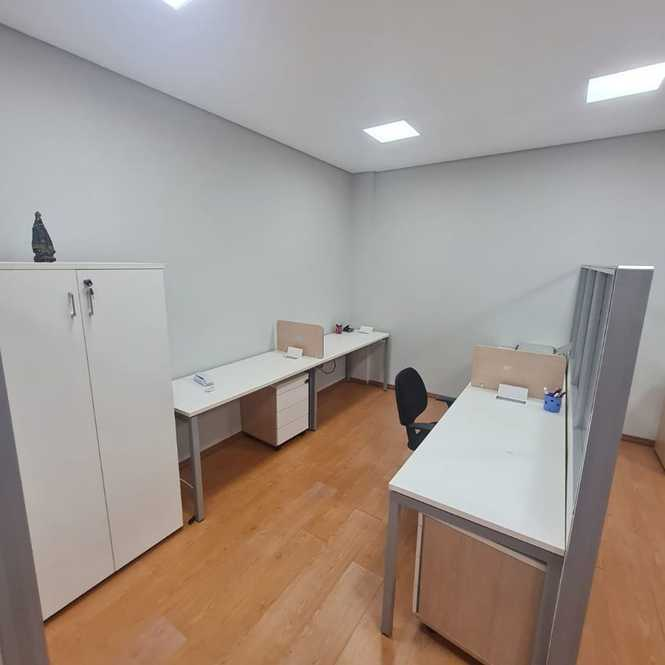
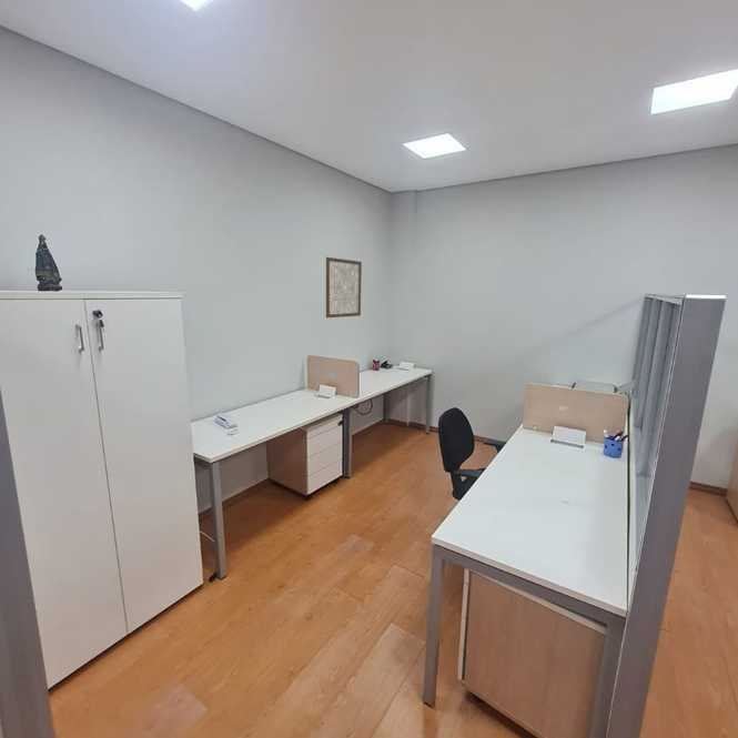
+ wall art [325,256,363,319]
